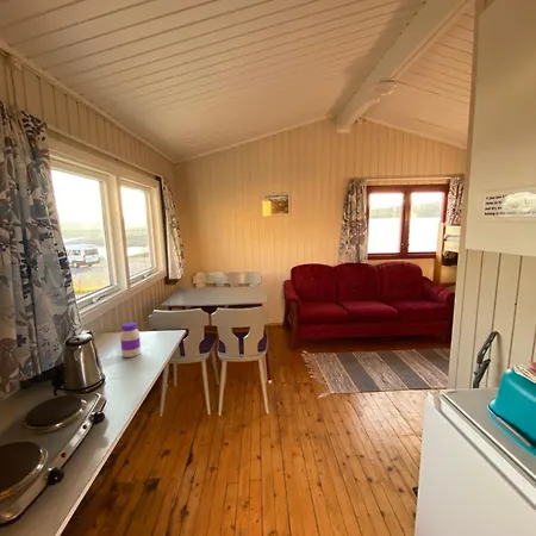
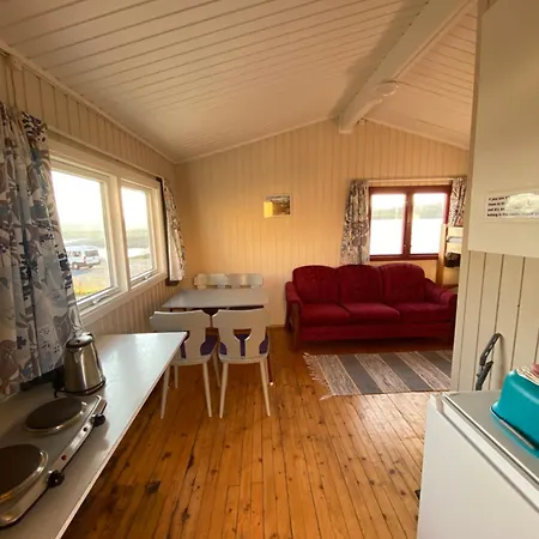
- jar [119,322,142,359]
